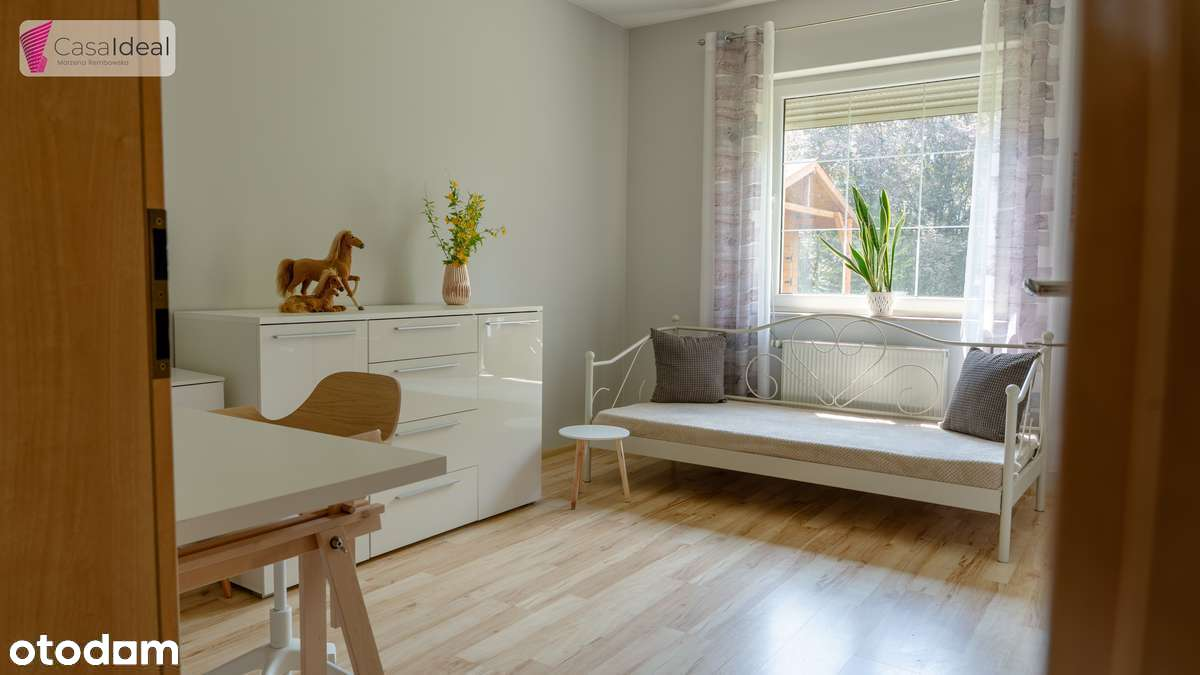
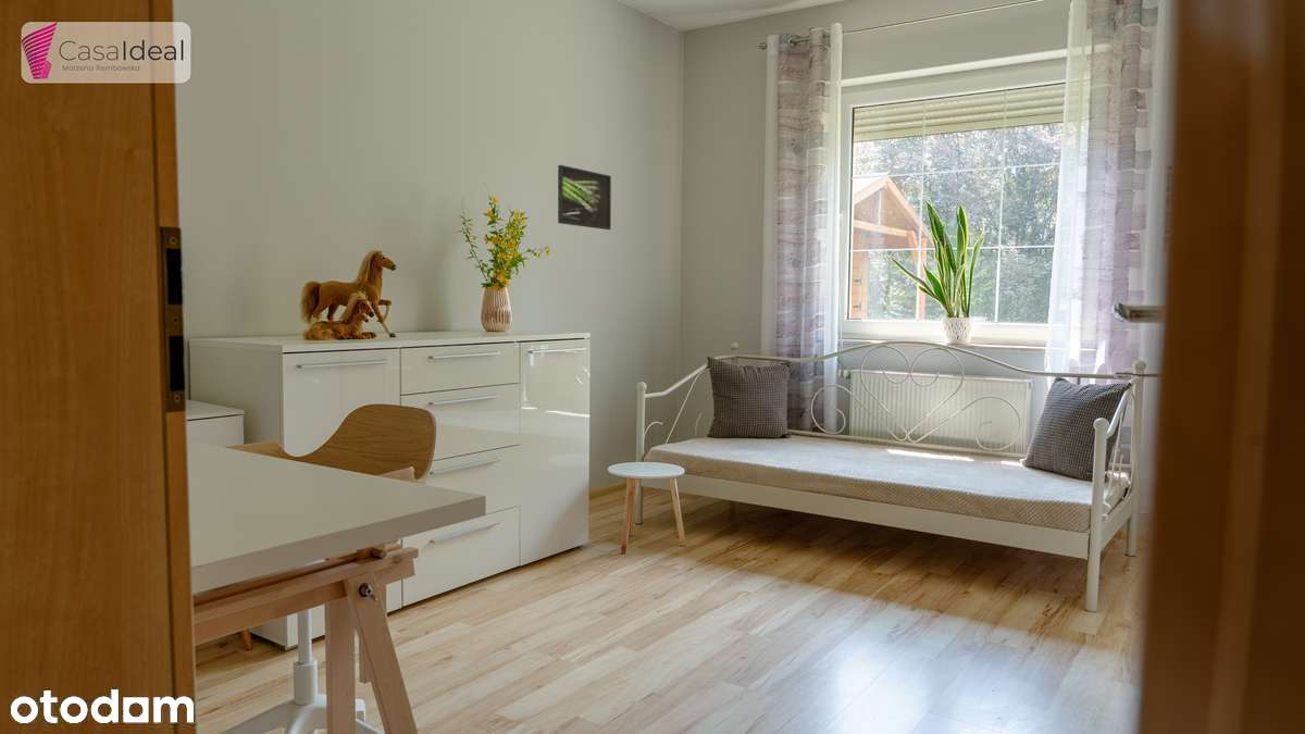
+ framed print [557,164,612,231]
